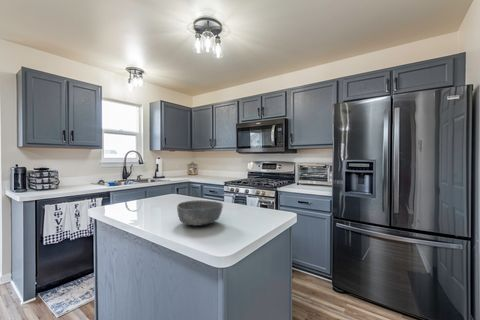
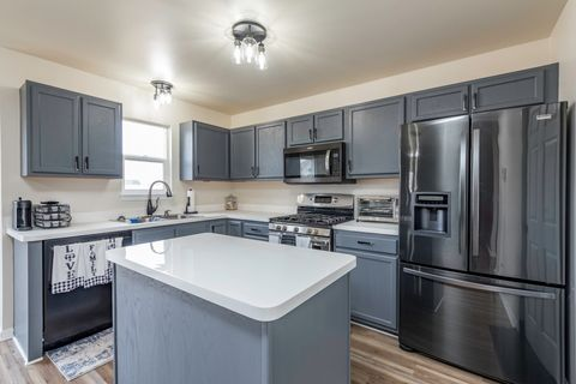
- bowl [176,199,224,227]
